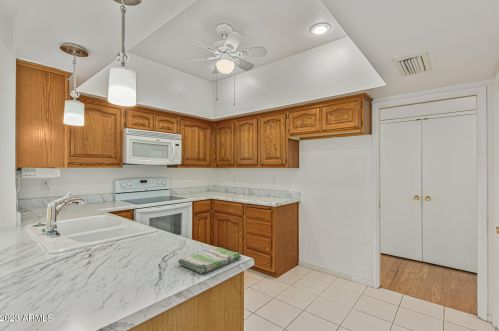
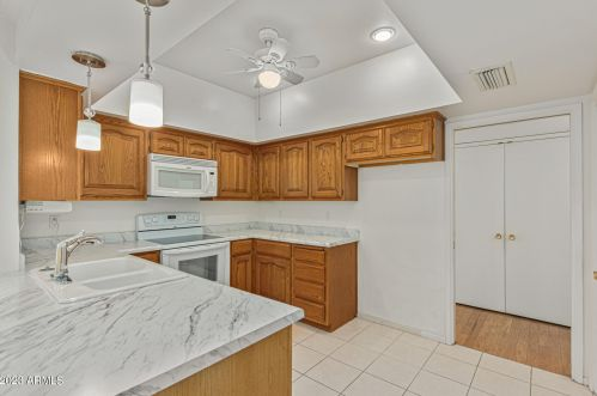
- dish towel [177,246,242,275]
